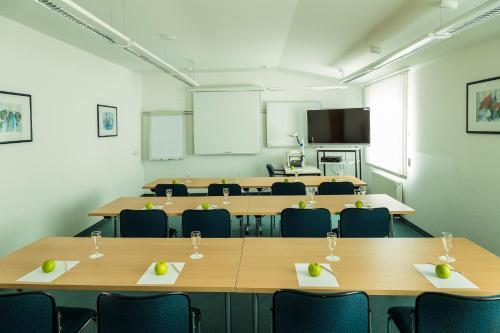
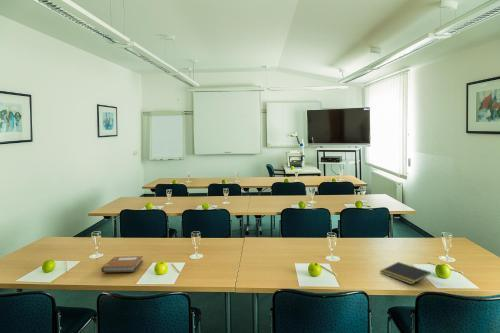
+ notepad [379,261,432,285]
+ notebook [100,255,144,273]
